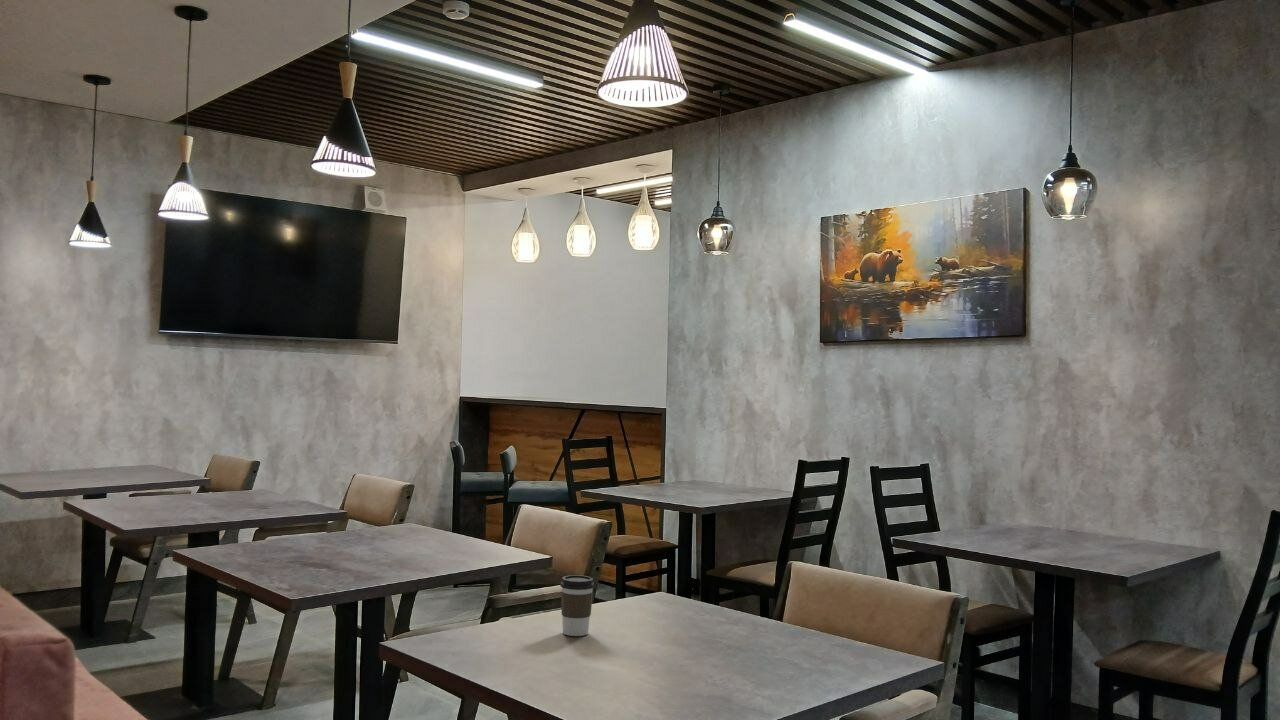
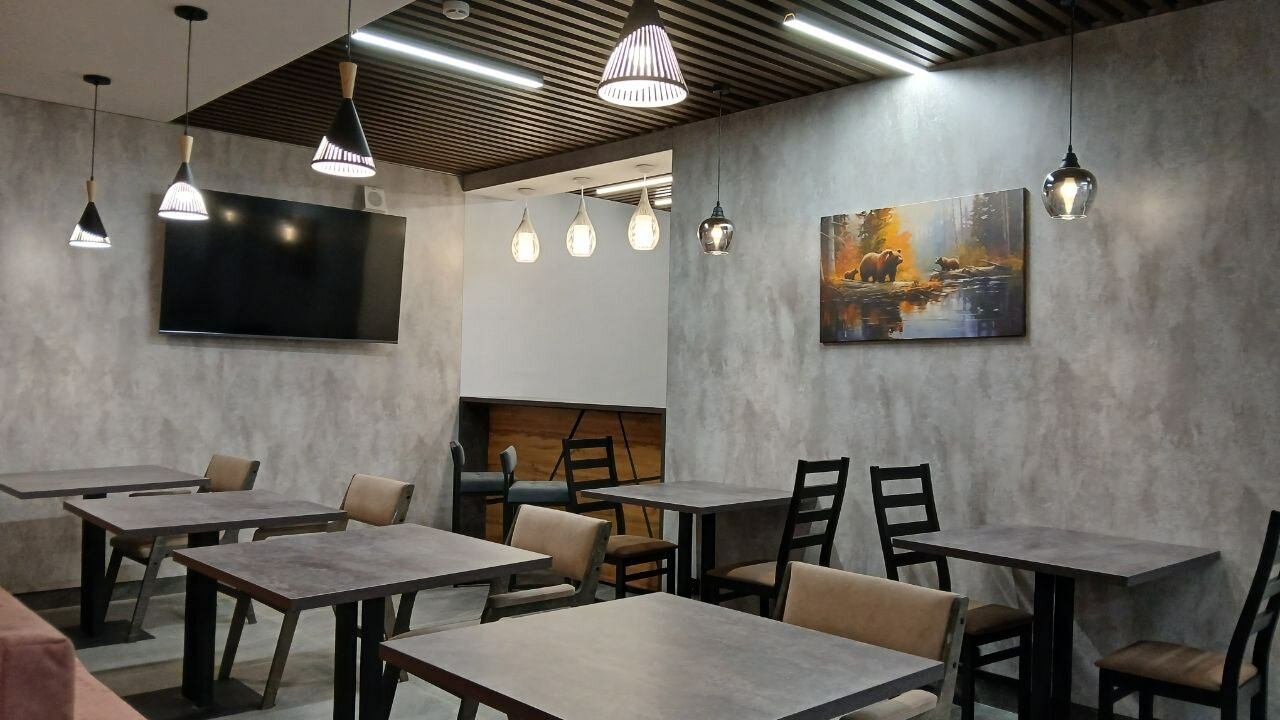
- coffee cup [559,574,595,637]
